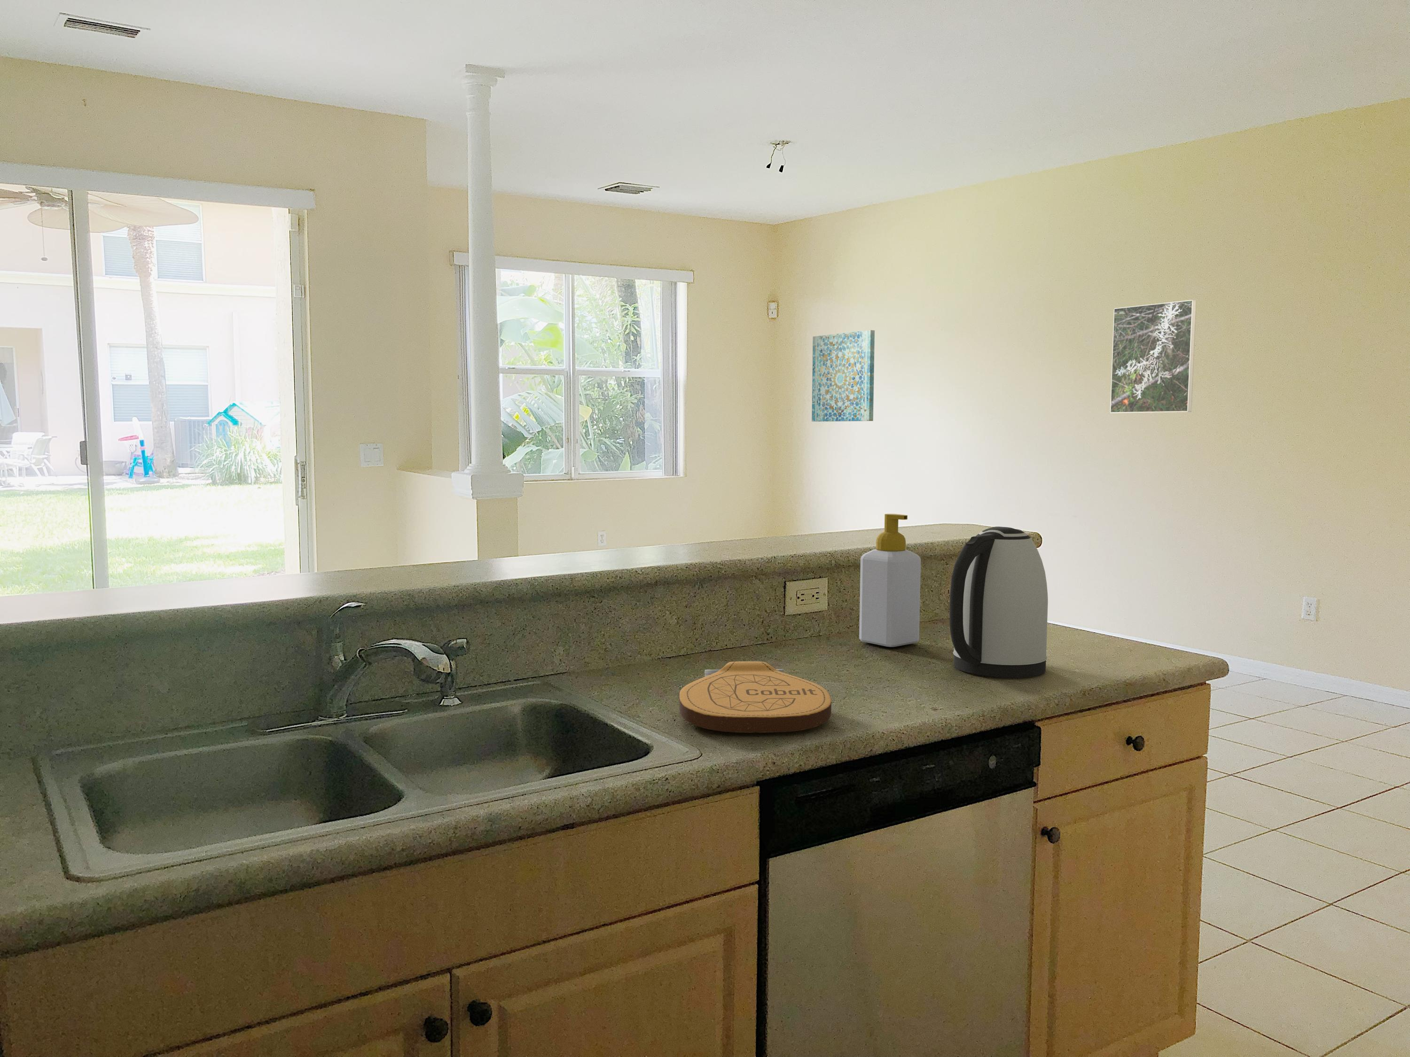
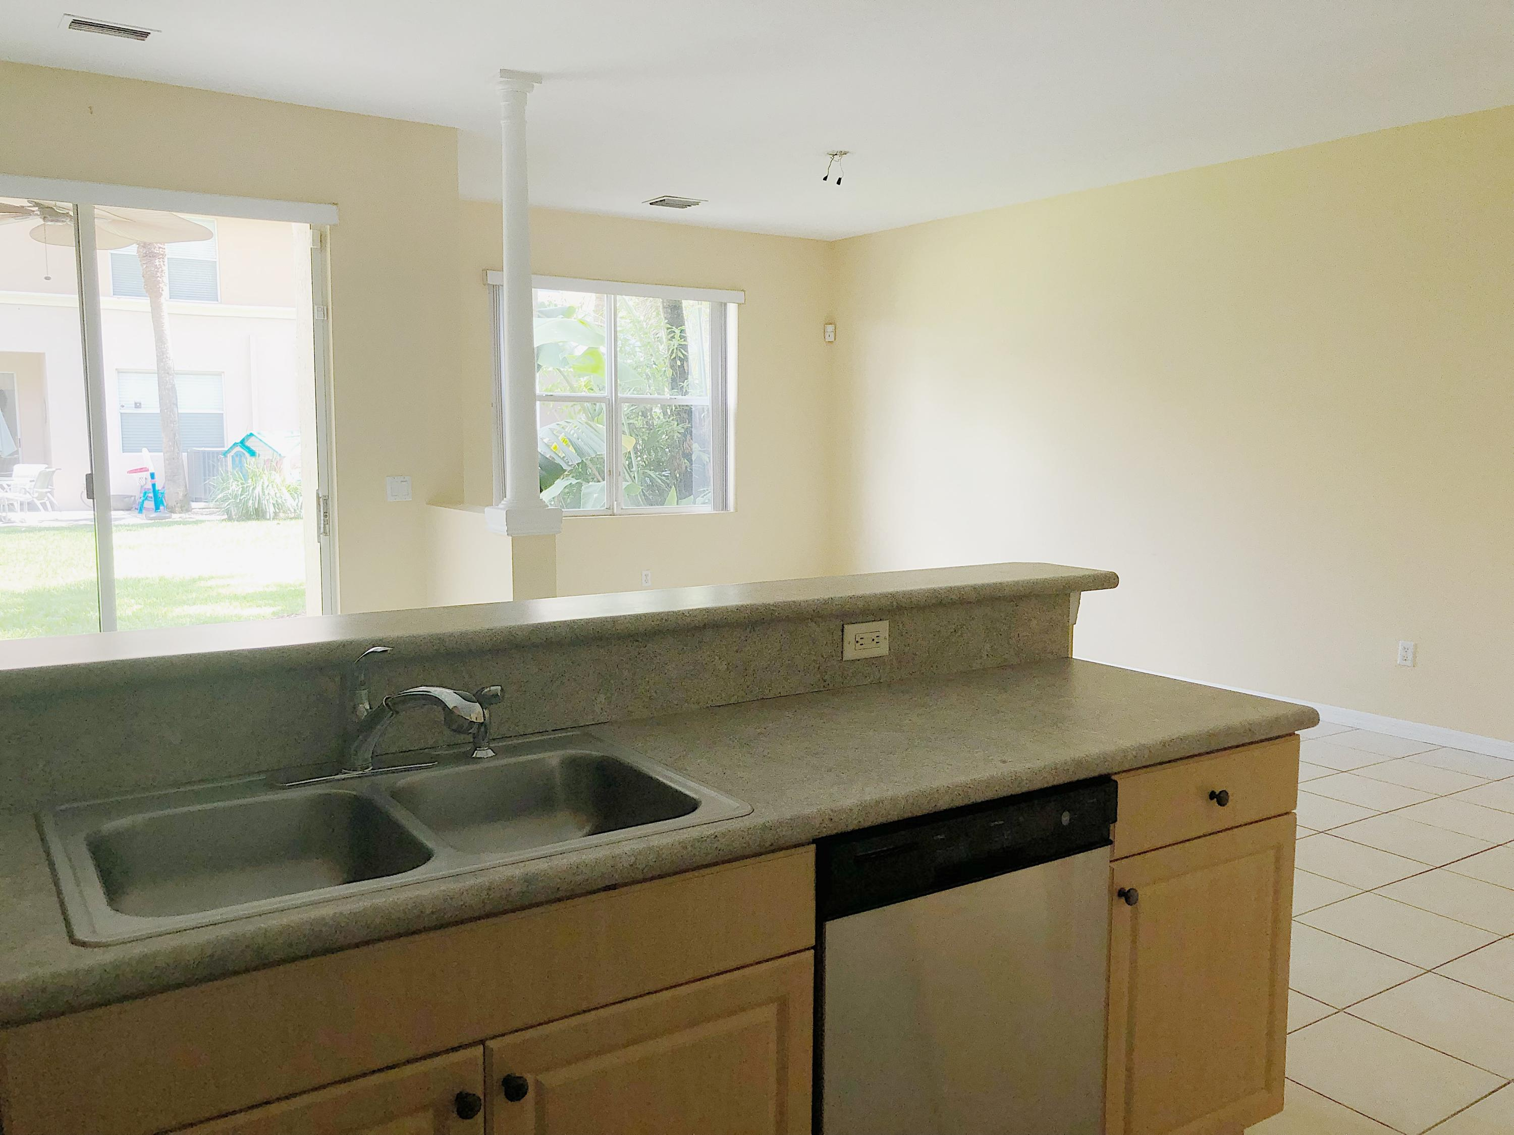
- kettle [949,526,1048,678]
- key chain [678,661,832,733]
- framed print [1109,300,1197,413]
- wall art [812,330,875,422]
- soap bottle [858,513,921,647]
